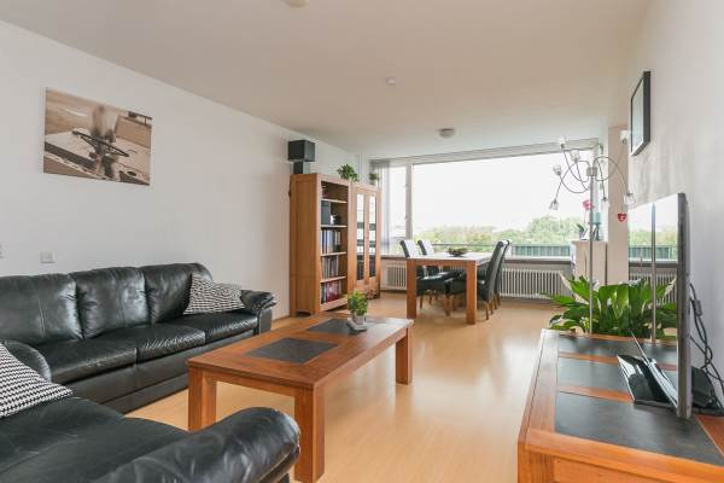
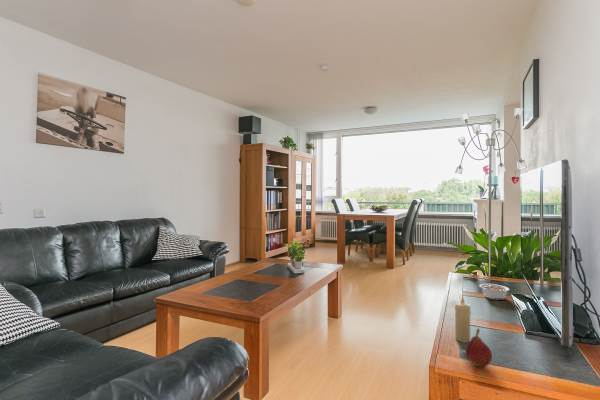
+ candle [454,296,472,343]
+ legume [479,283,510,301]
+ fruit [464,327,493,368]
